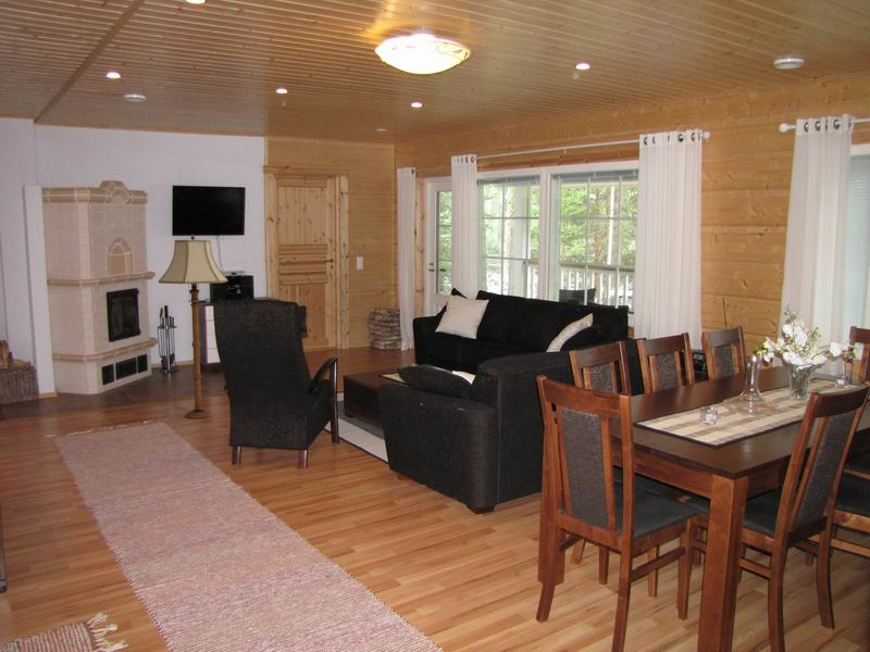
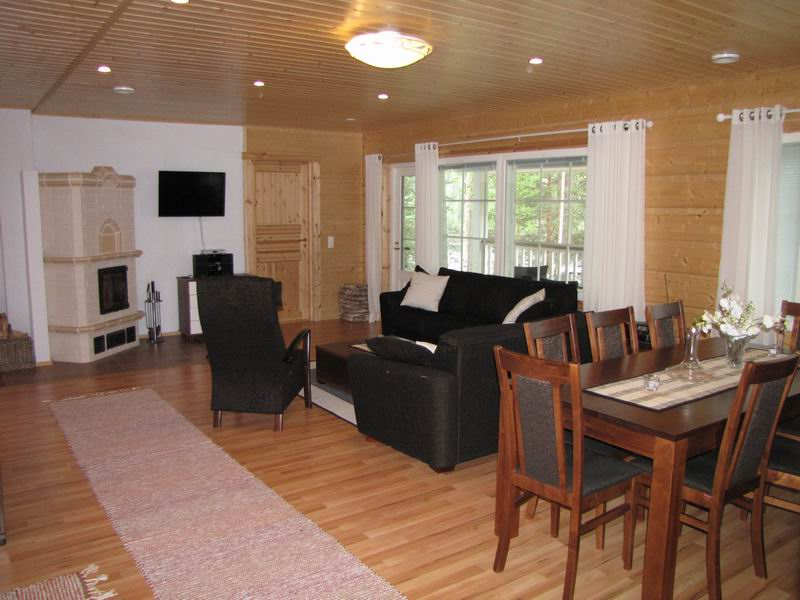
- floor lamp [158,234,228,419]
